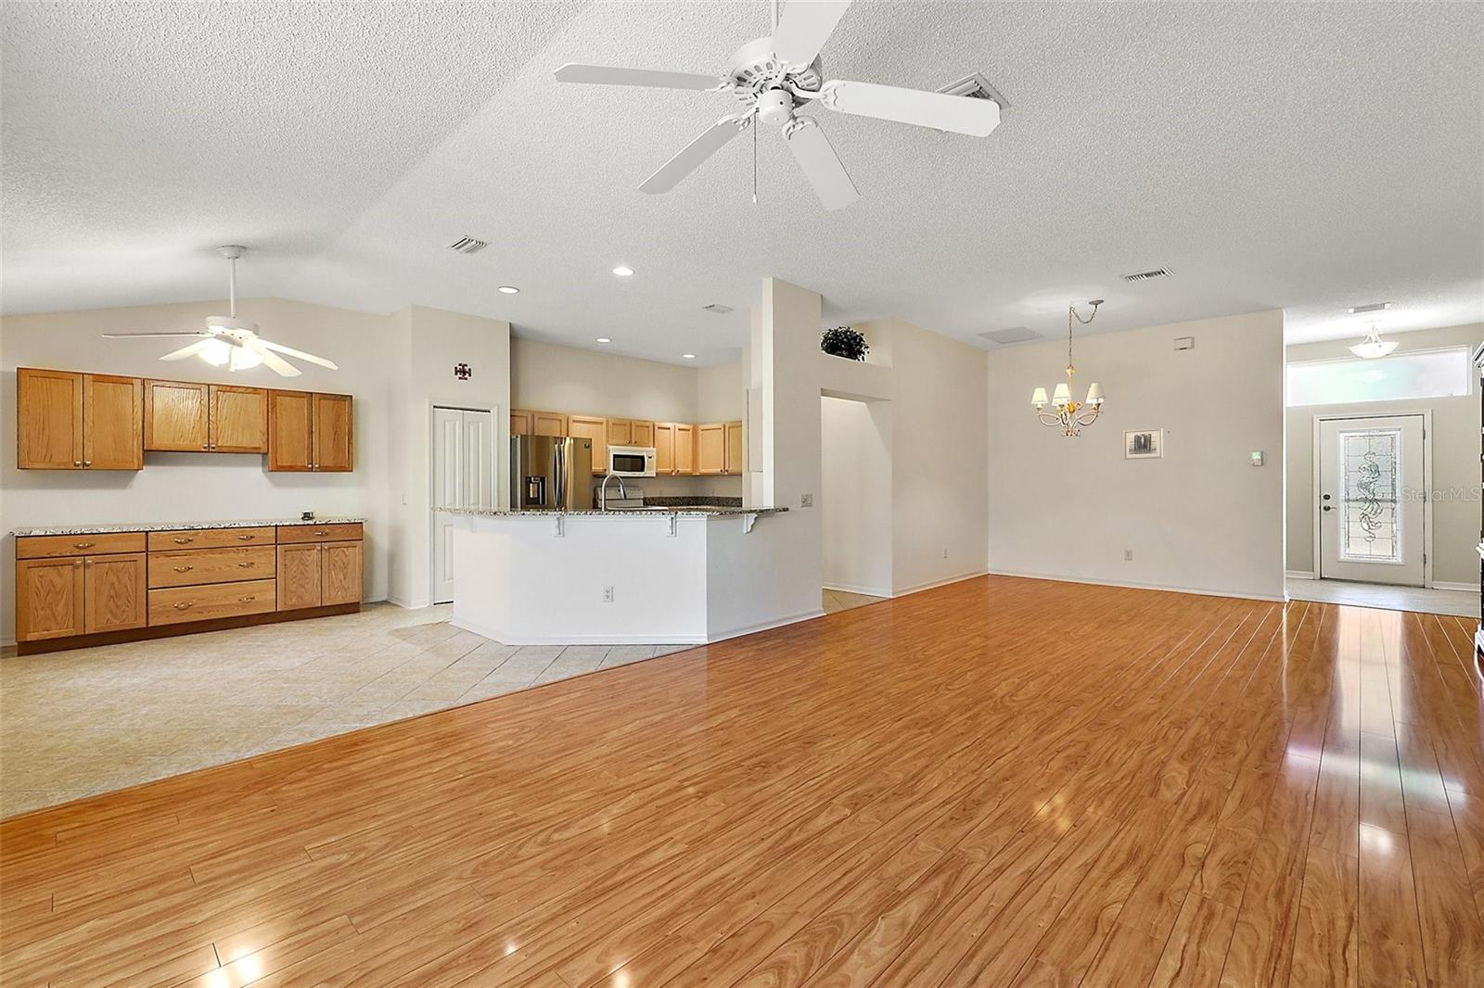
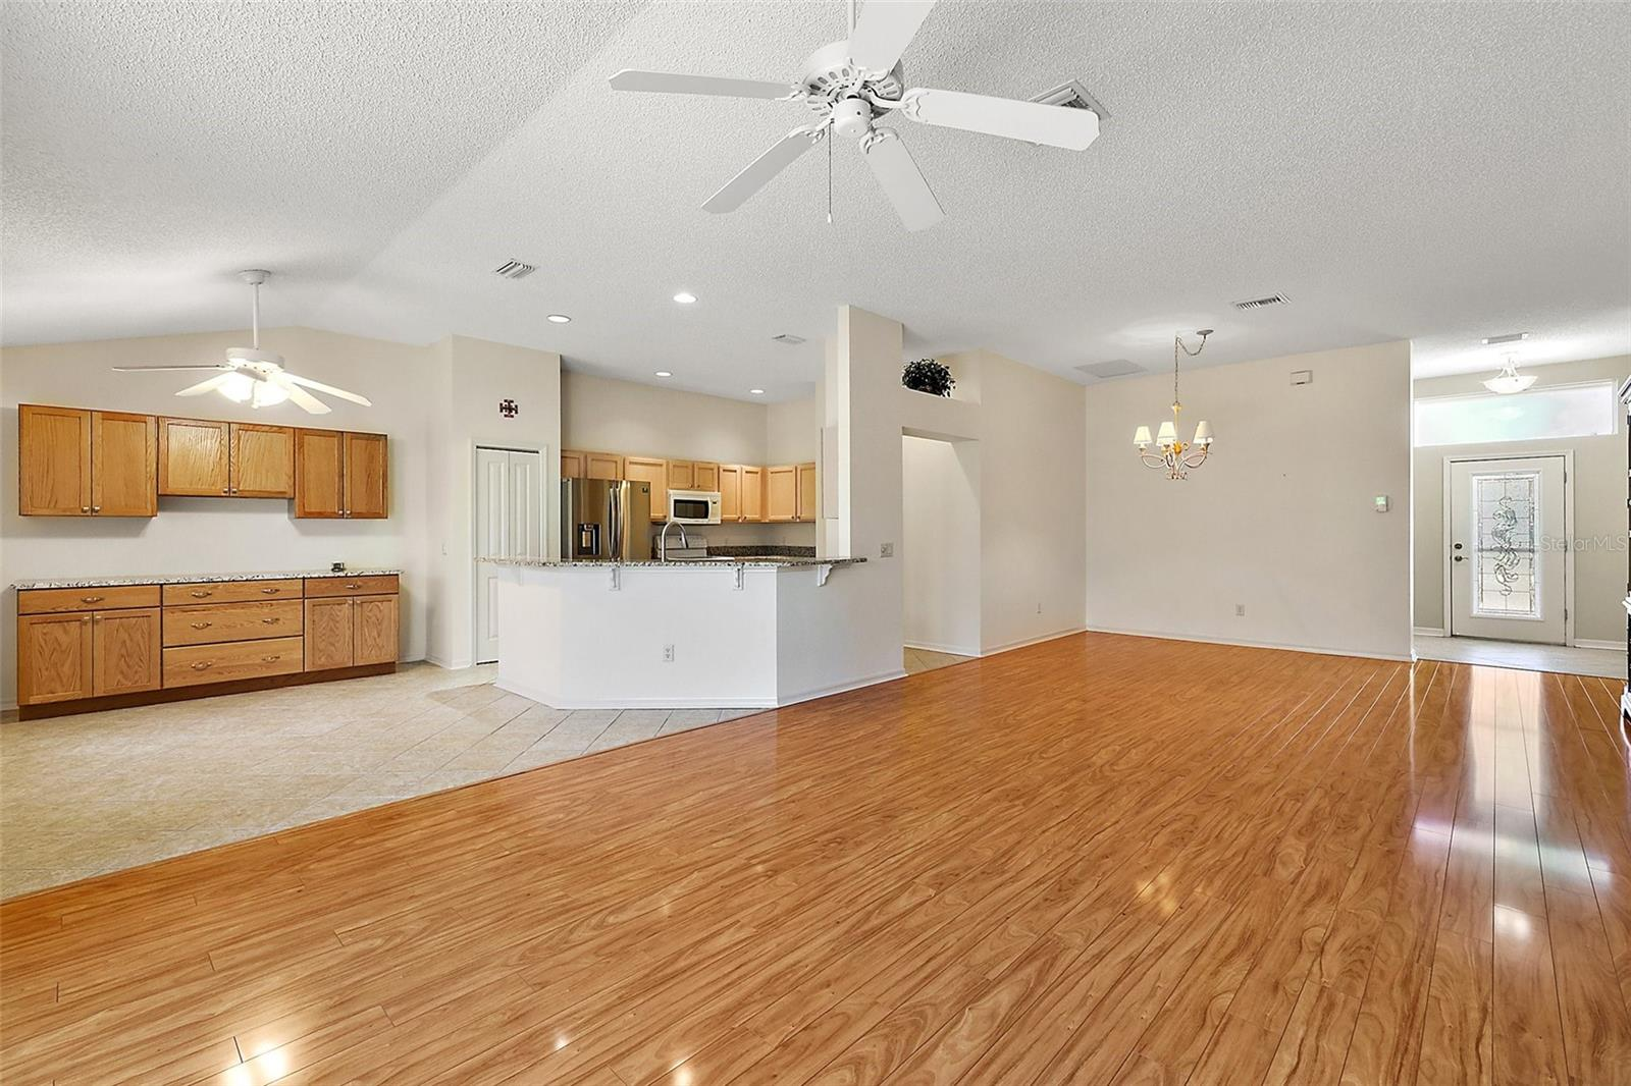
- wall art [1122,427,1163,461]
